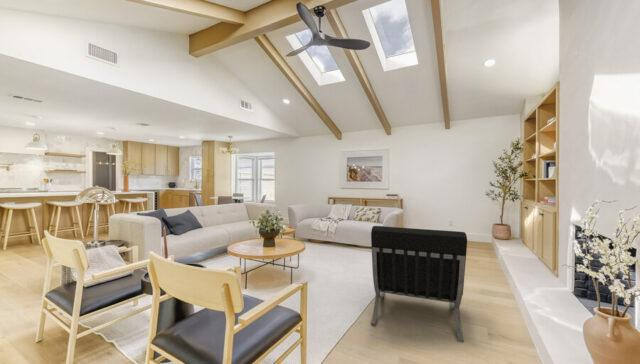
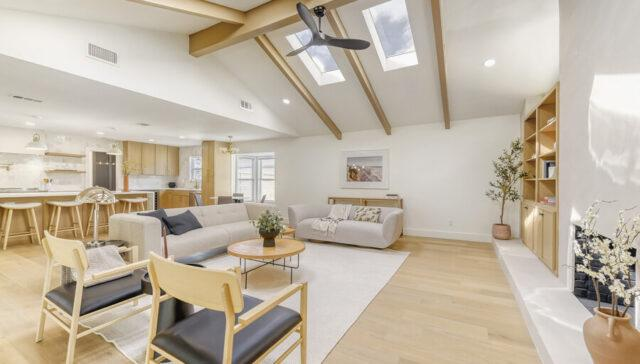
- lounge chair [370,225,468,342]
